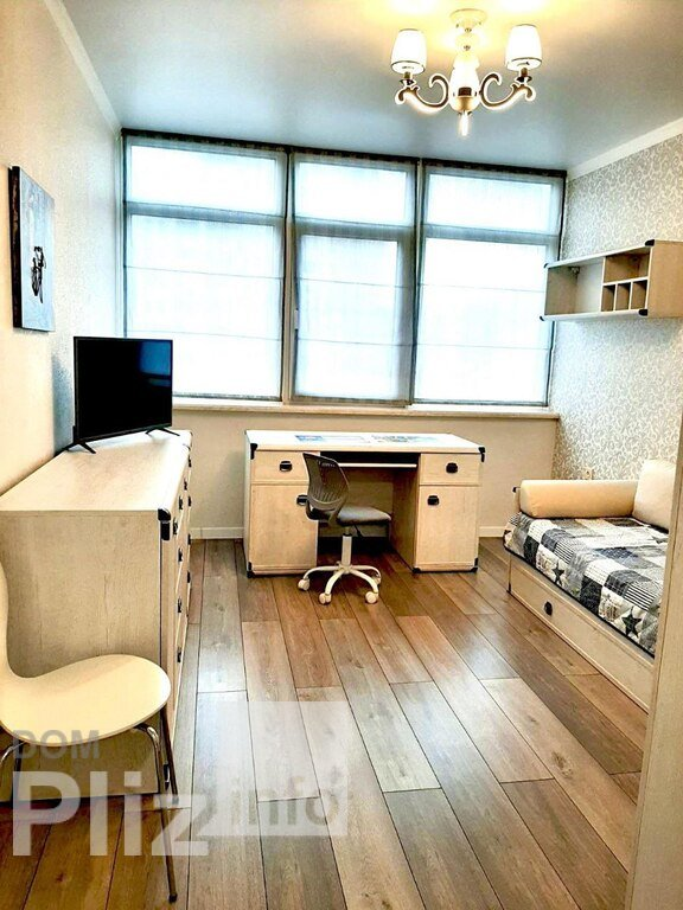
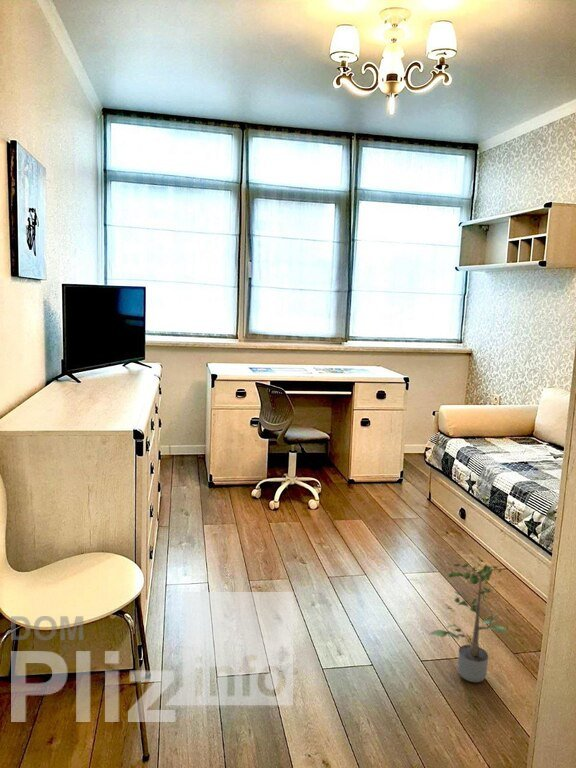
+ potted plant [429,560,508,683]
